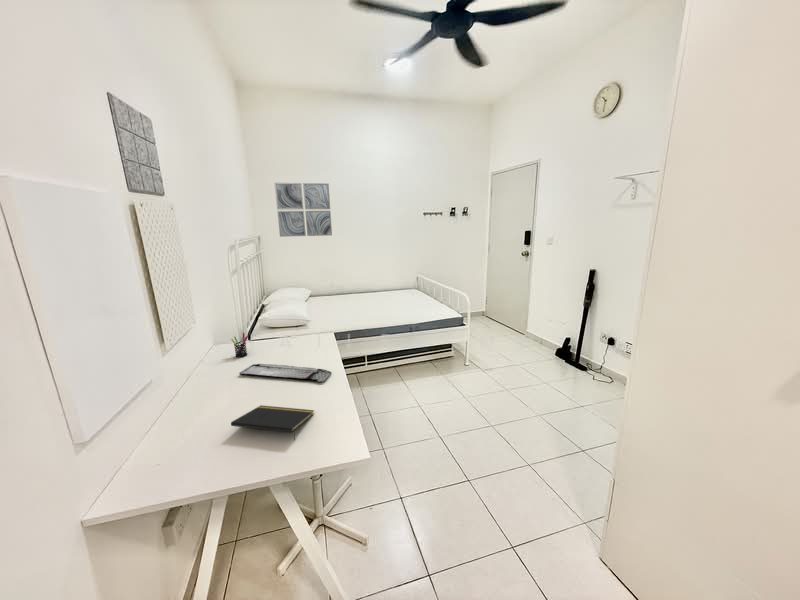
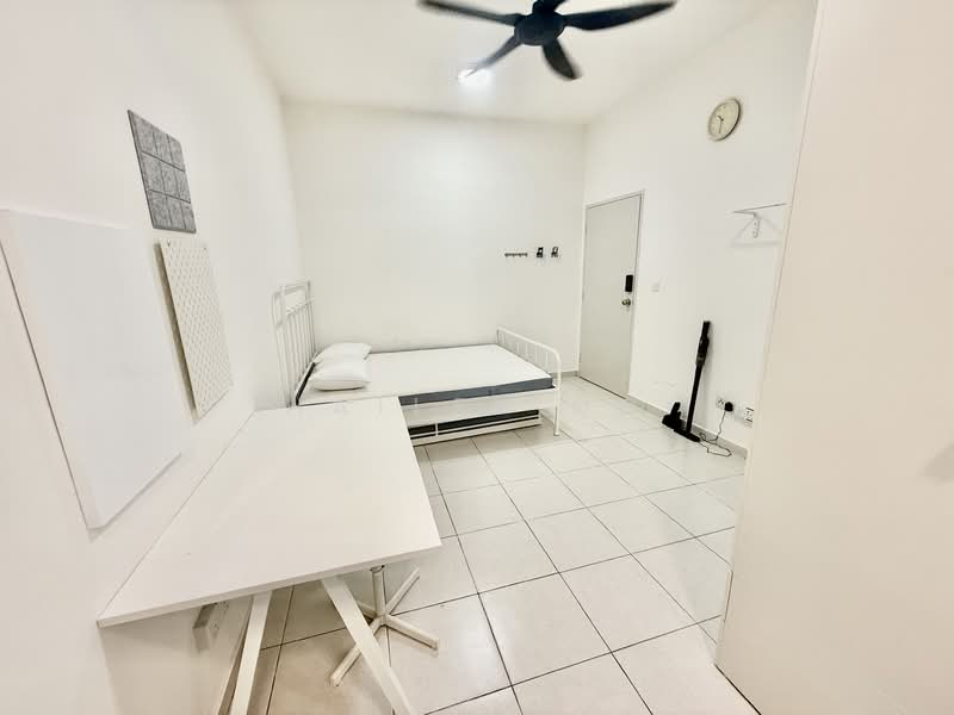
- pen holder [230,332,249,358]
- notepad [230,404,315,441]
- keyboard [238,363,332,383]
- wall art [274,182,333,238]
